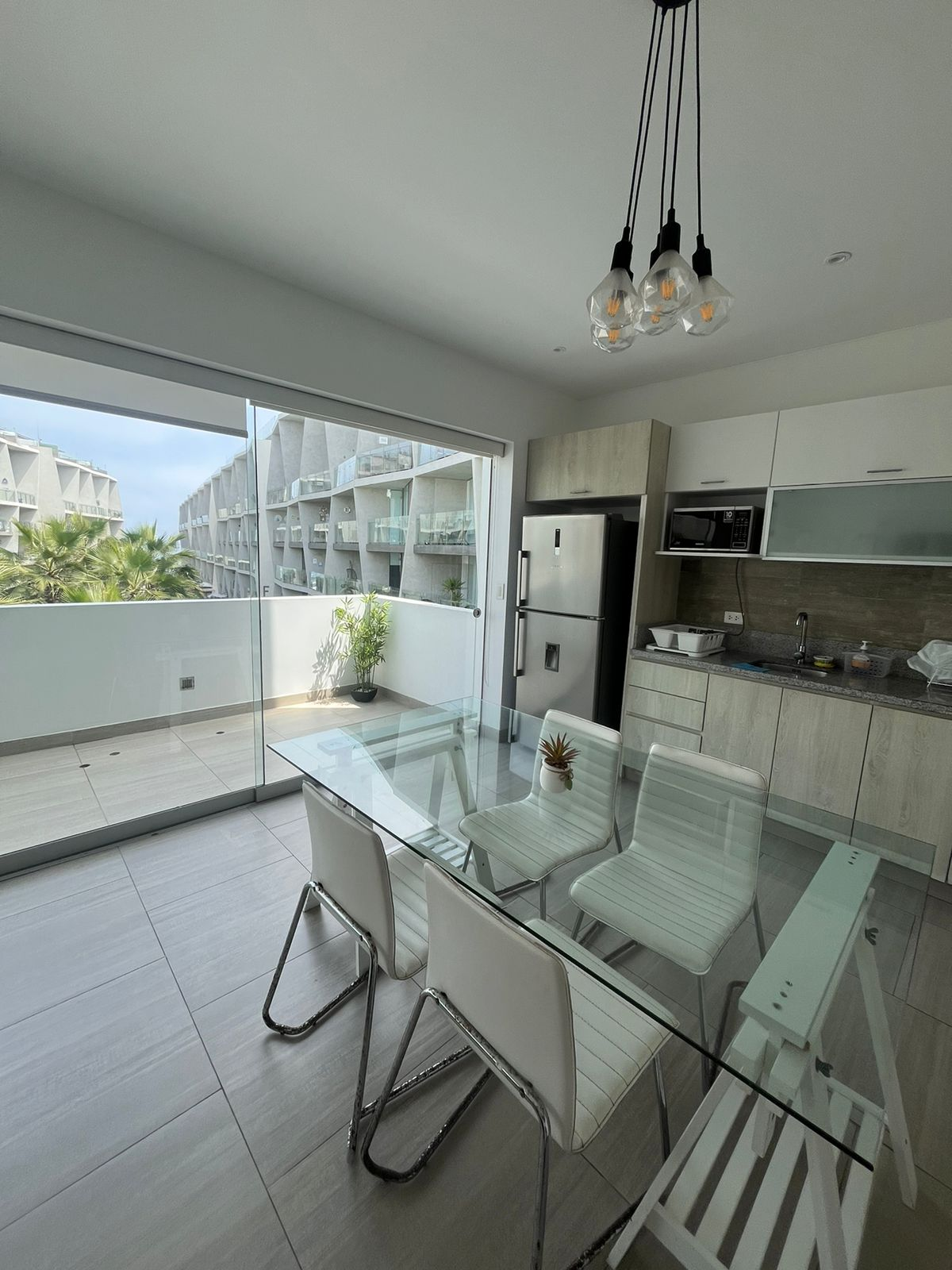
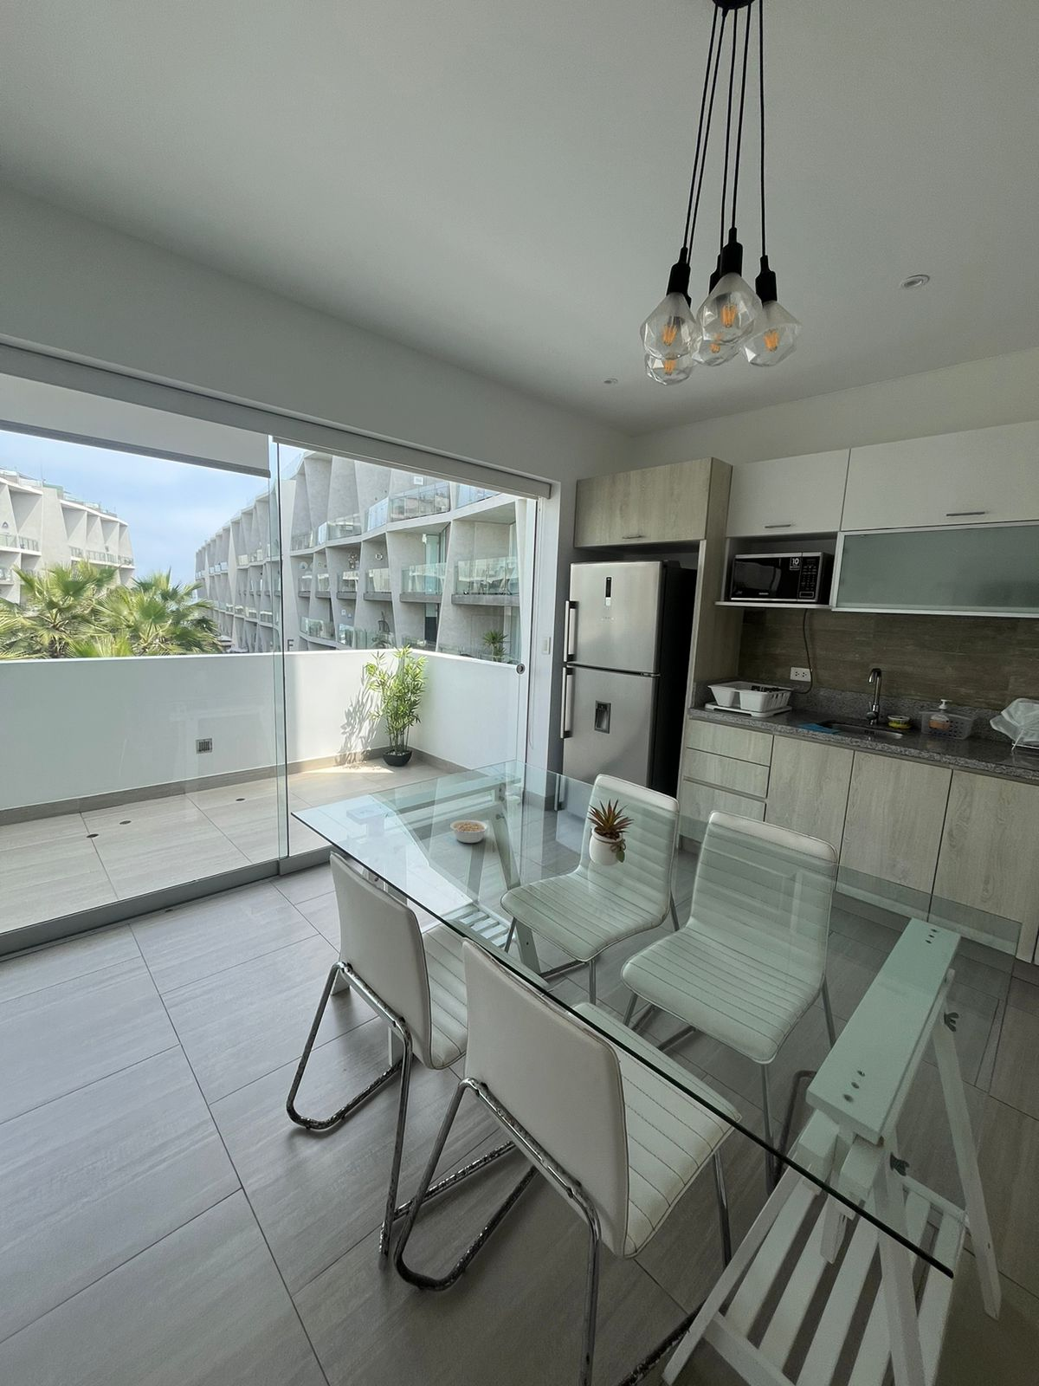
+ legume [450,820,489,844]
